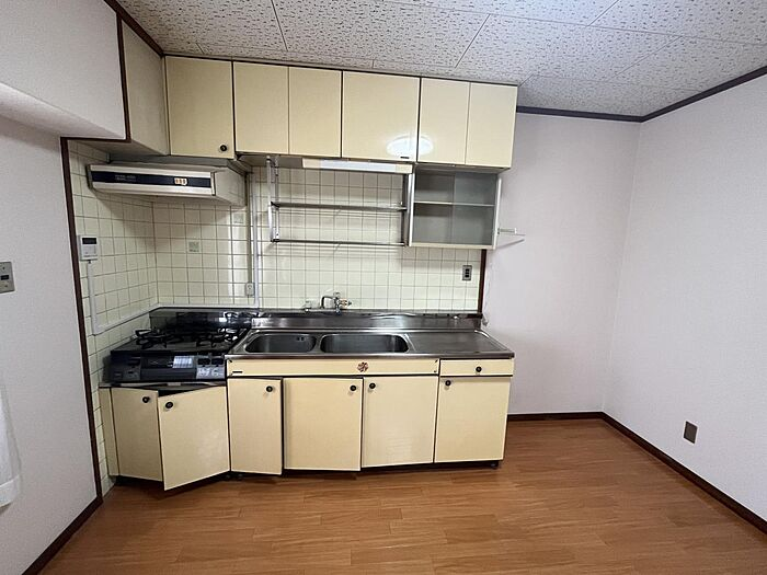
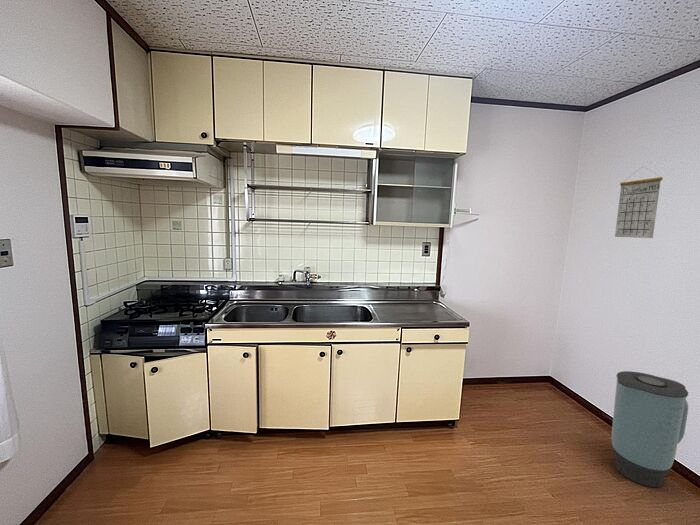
+ trash can [611,370,689,488]
+ calendar [614,166,664,239]
